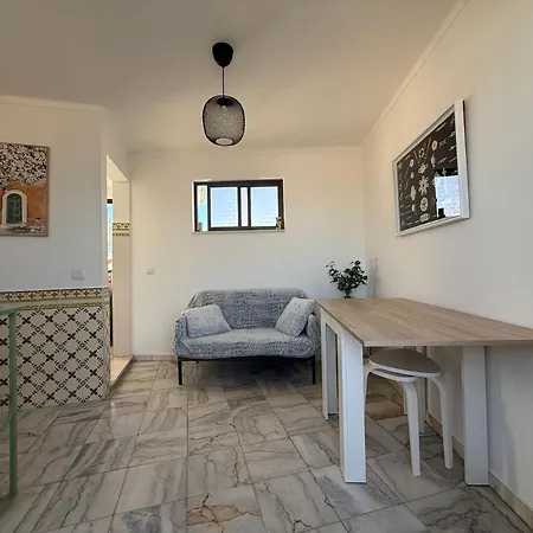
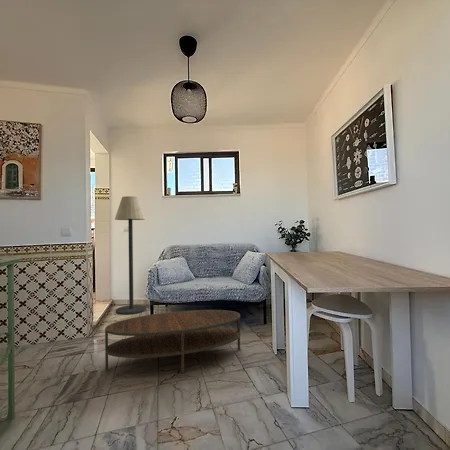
+ coffee table [104,309,242,374]
+ floor lamp [114,195,147,315]
